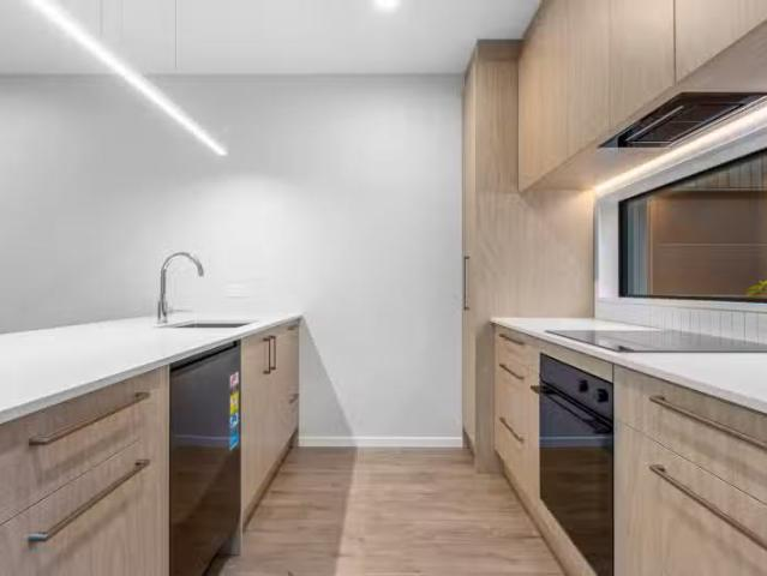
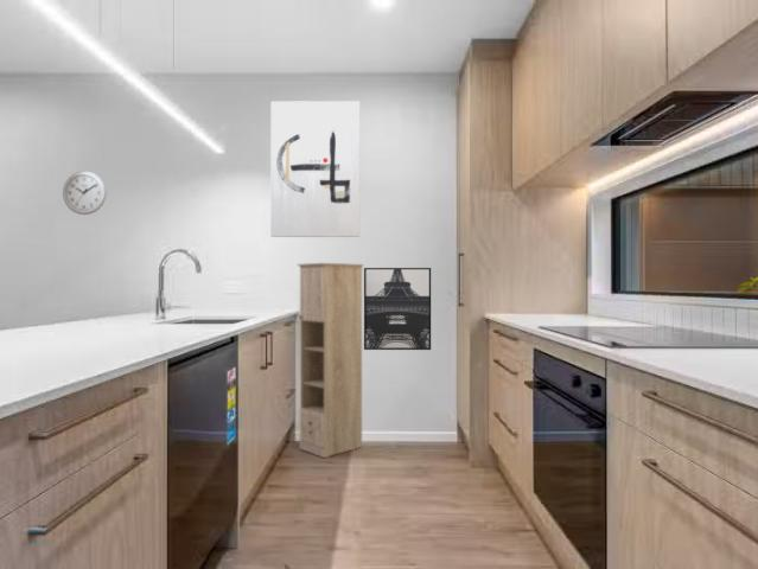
+ wall clock [62,171,108,216]
+ storage cabinet [295,262,365,459]
+ wall art [363,267,432,351]
+ wall art [269,100,361,238]
